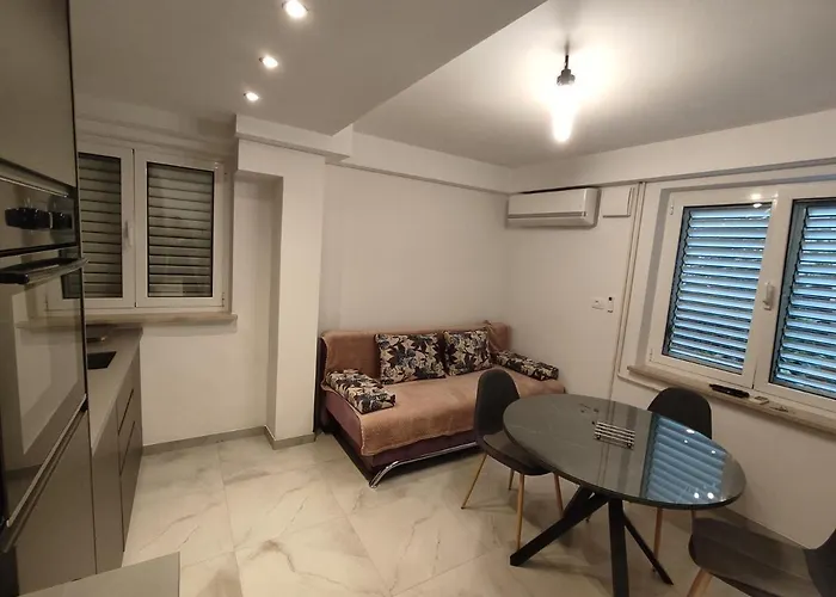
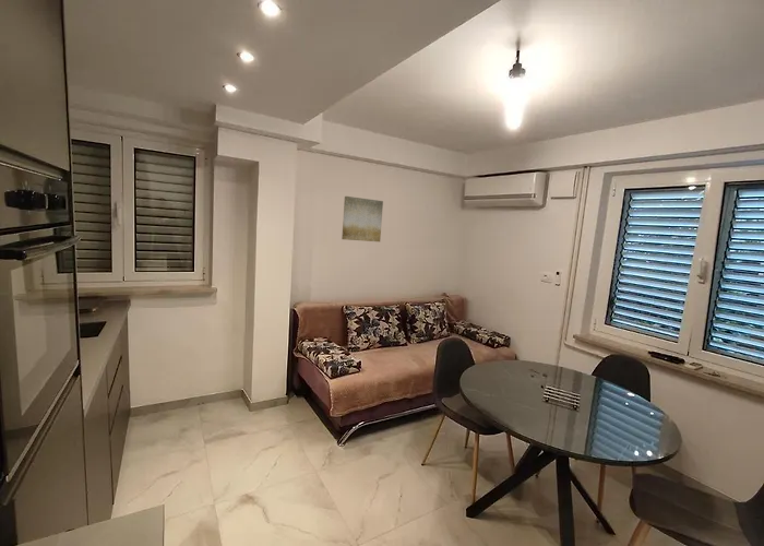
+ wall art [341,195,384,242]
